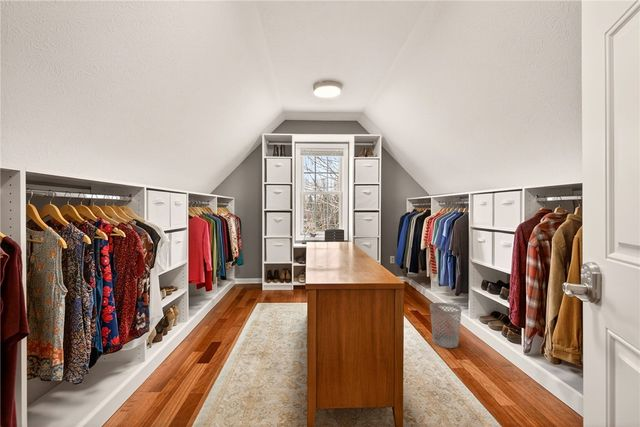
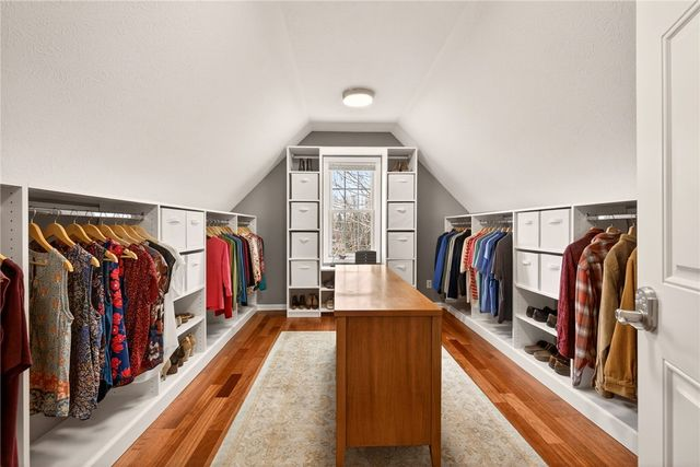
- wastebasket [429,302,462,349]
